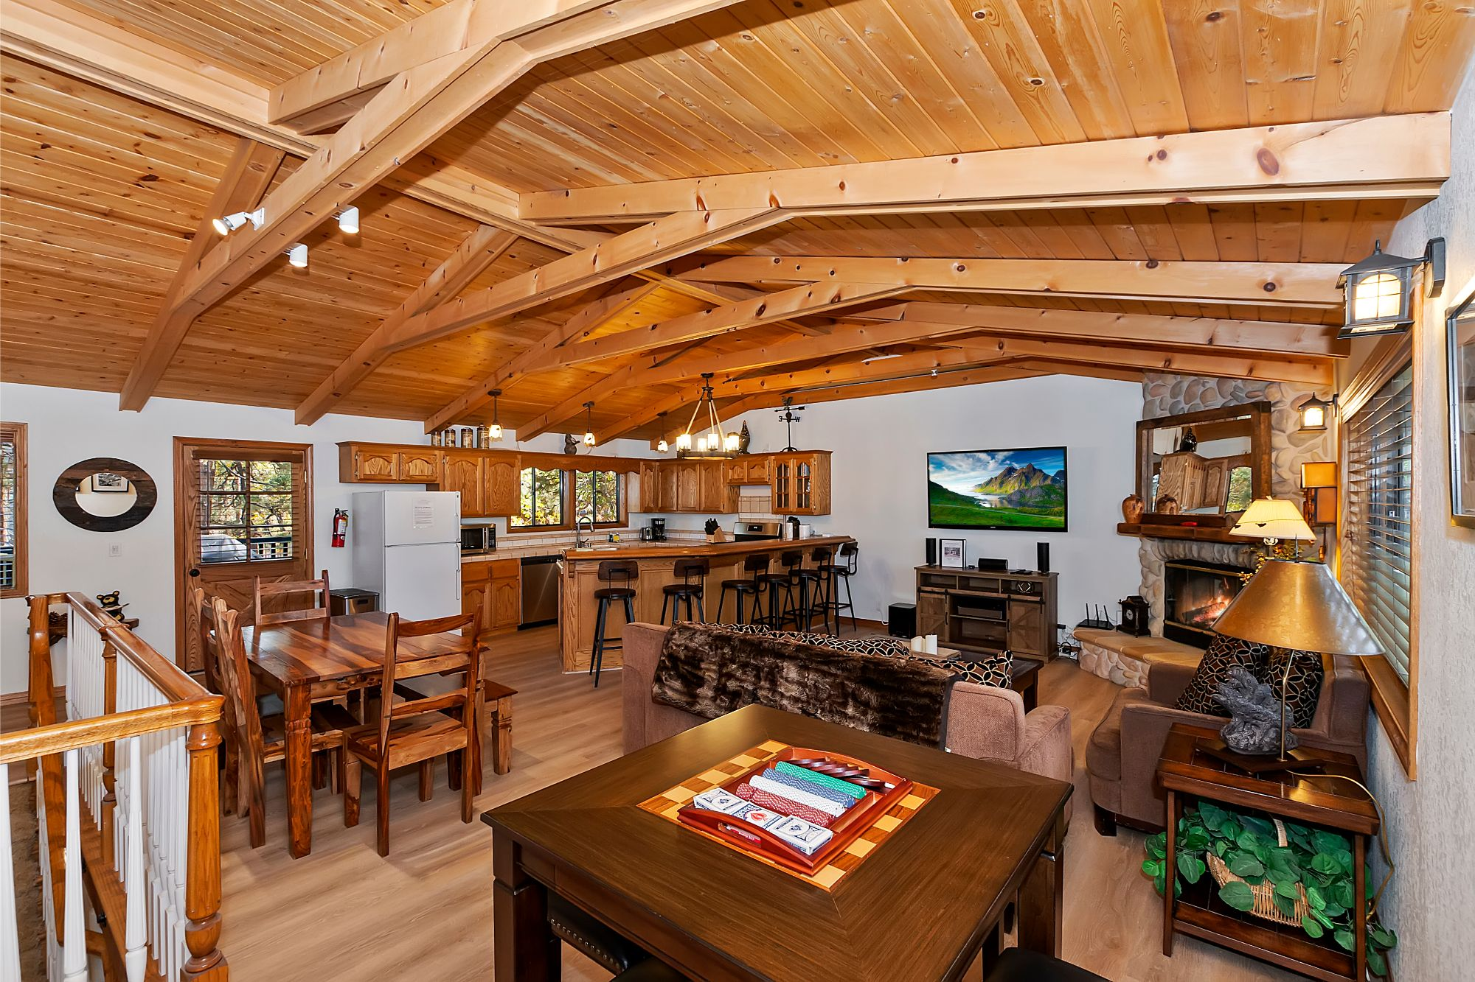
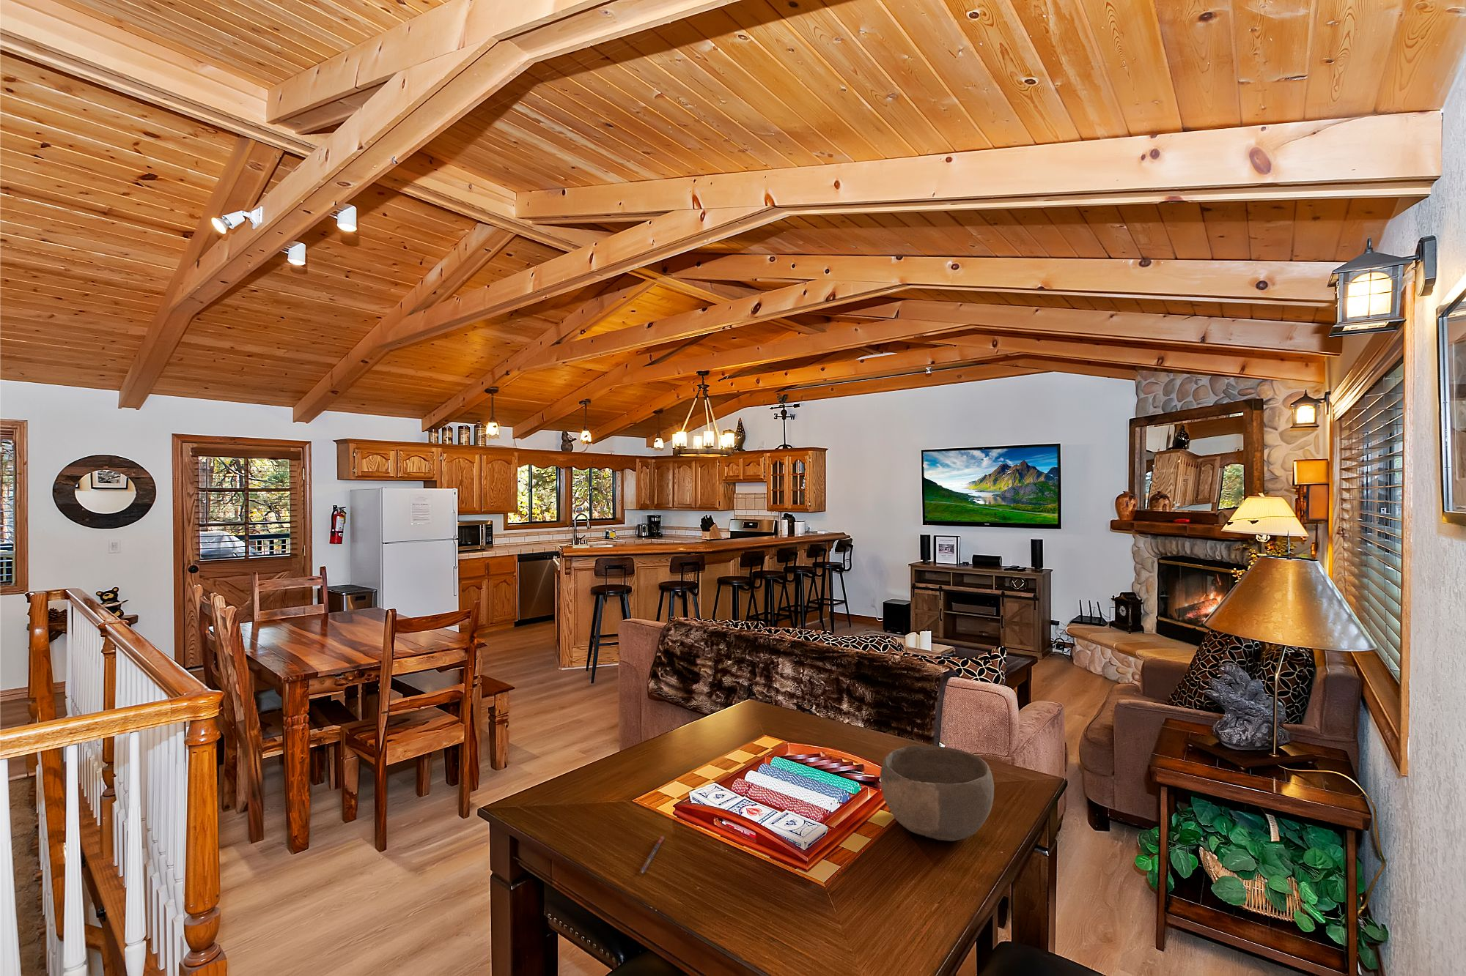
+ pen [639,835,665,875]
+ bowl [880,745,995,842]
